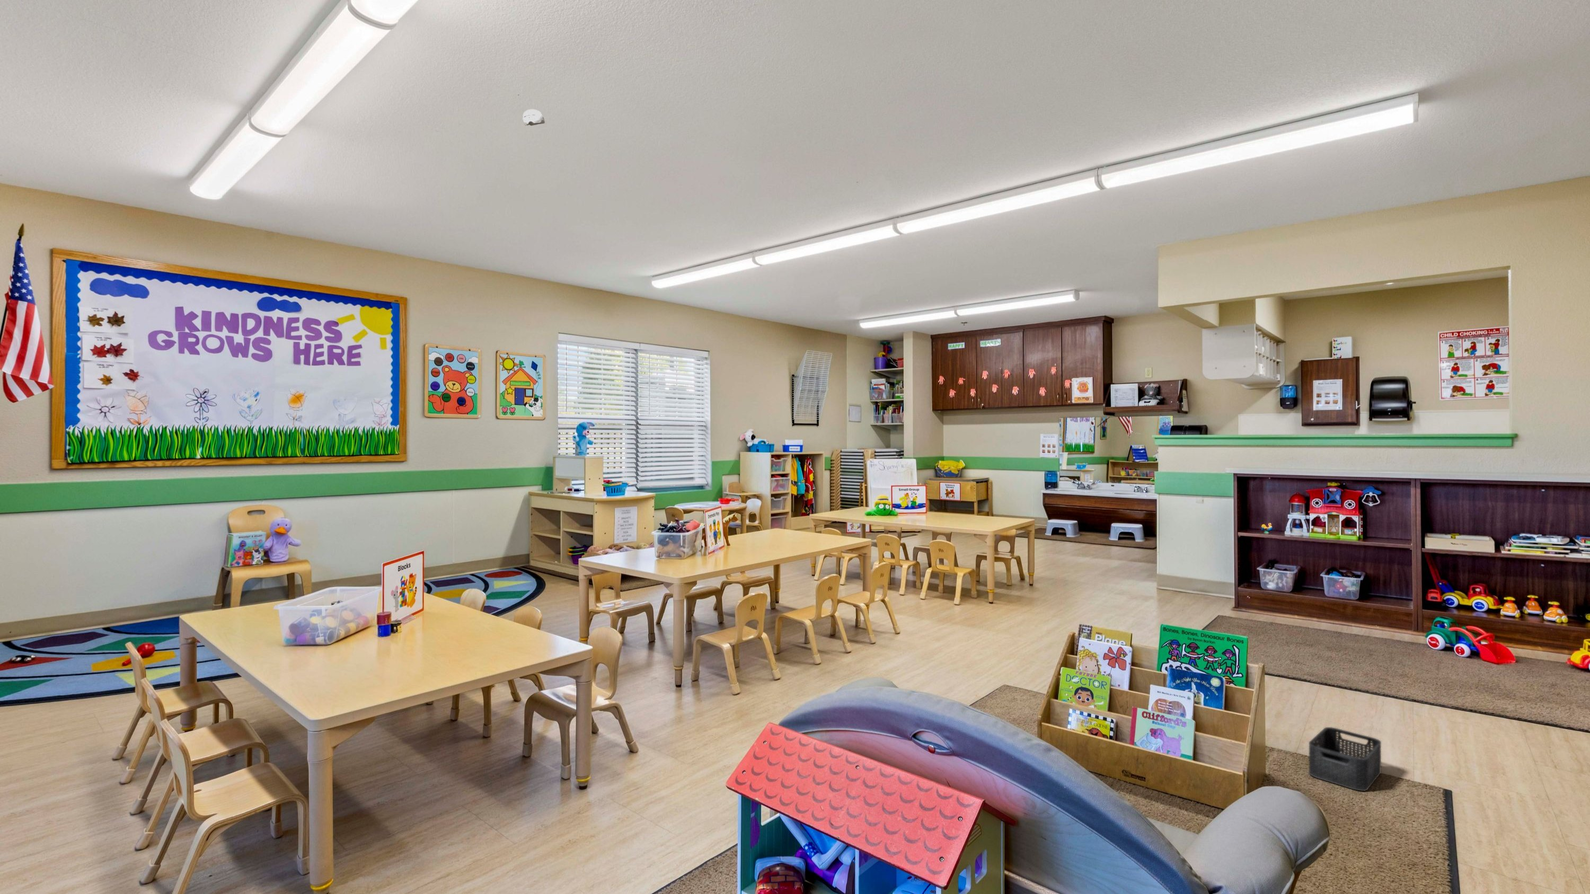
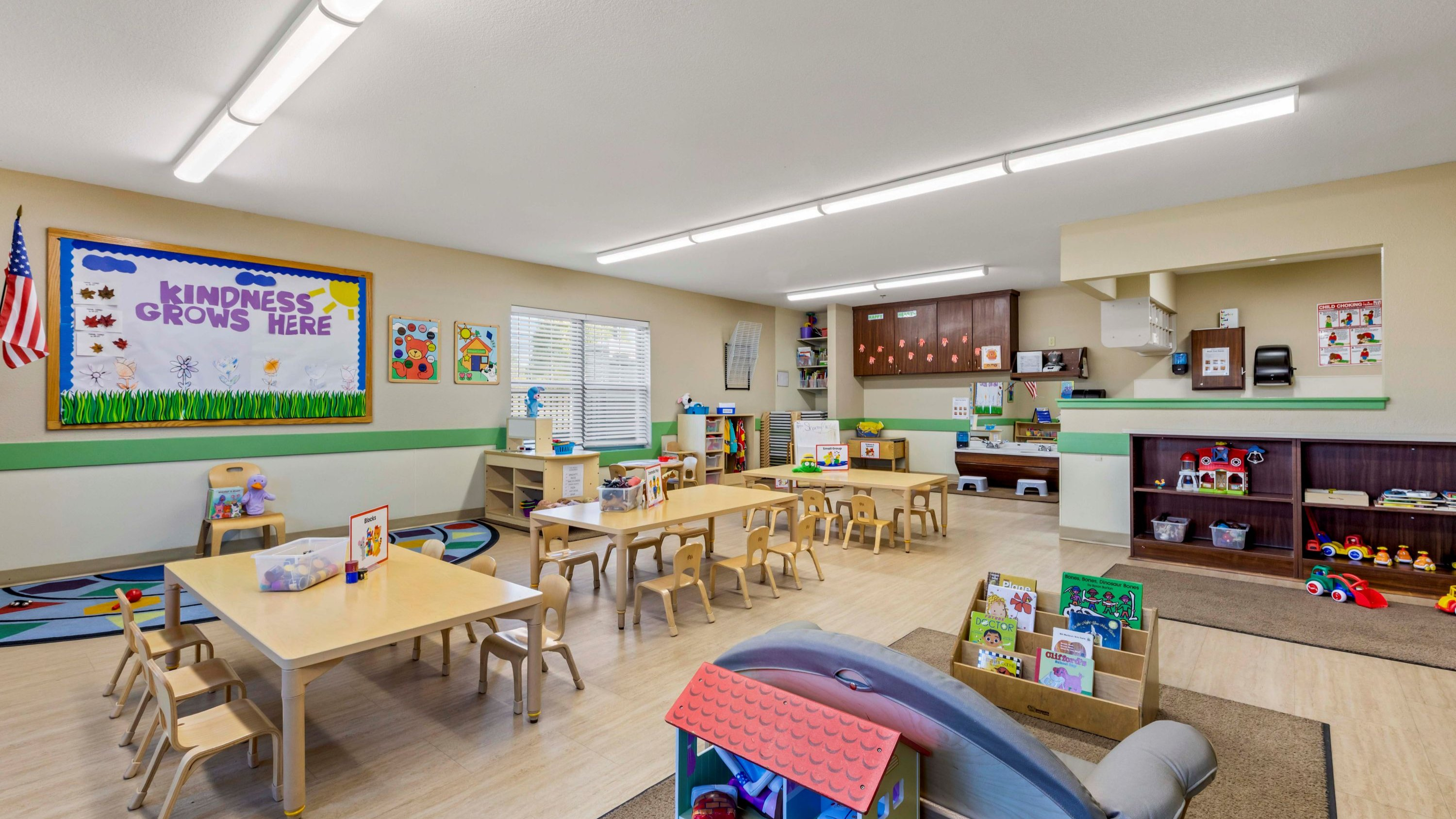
- smoke detector [523,109,545,127]
- storage bin [1308,727,1381,791]
